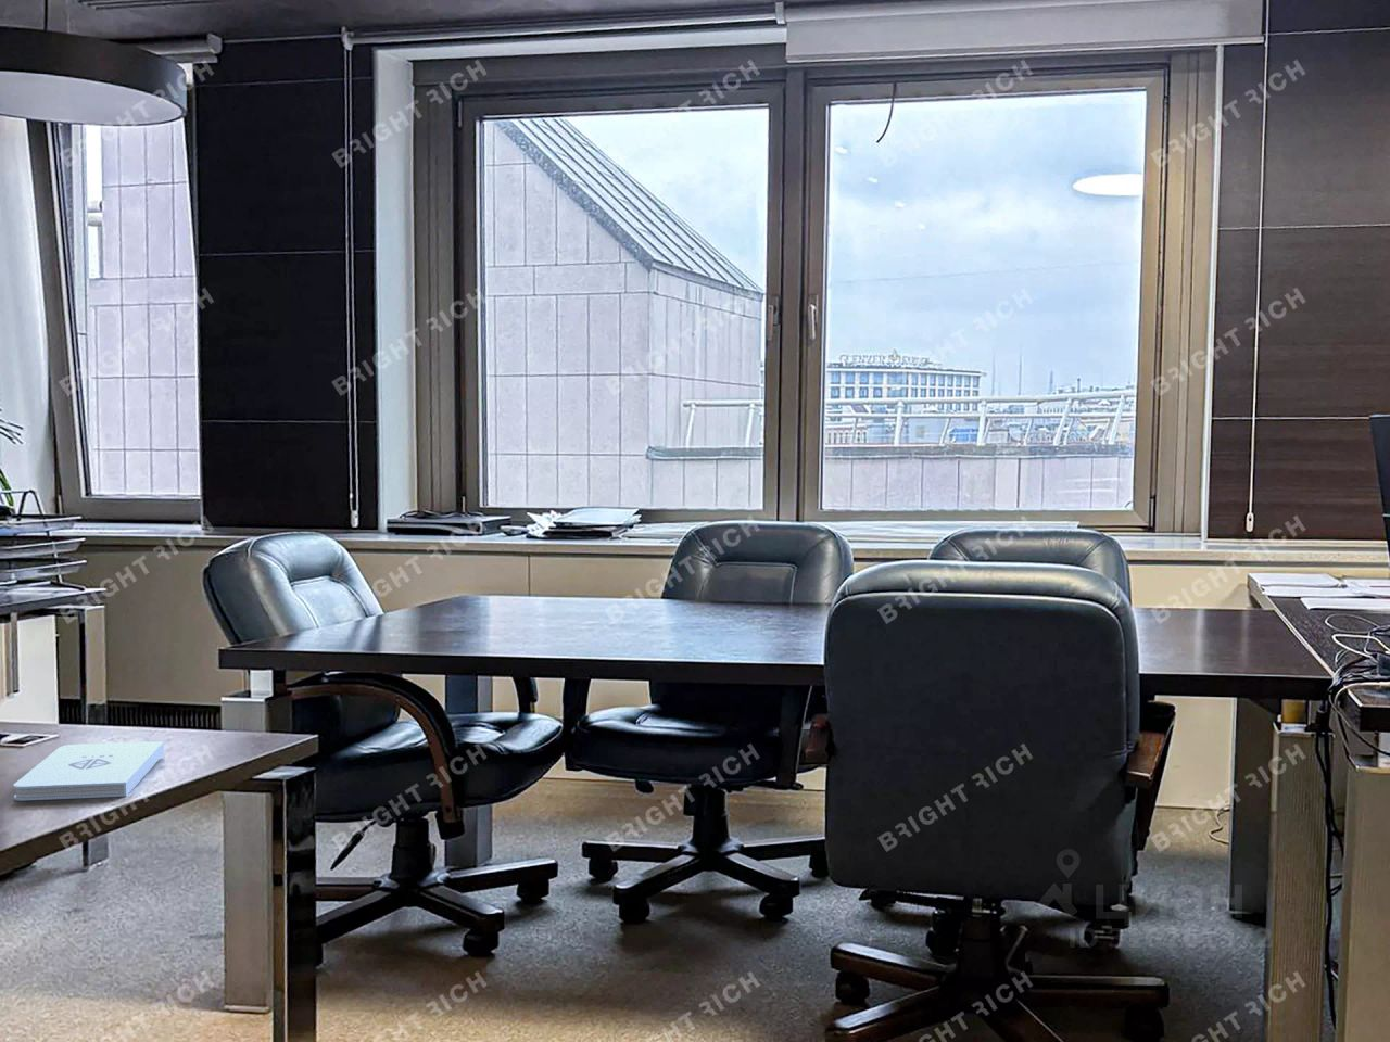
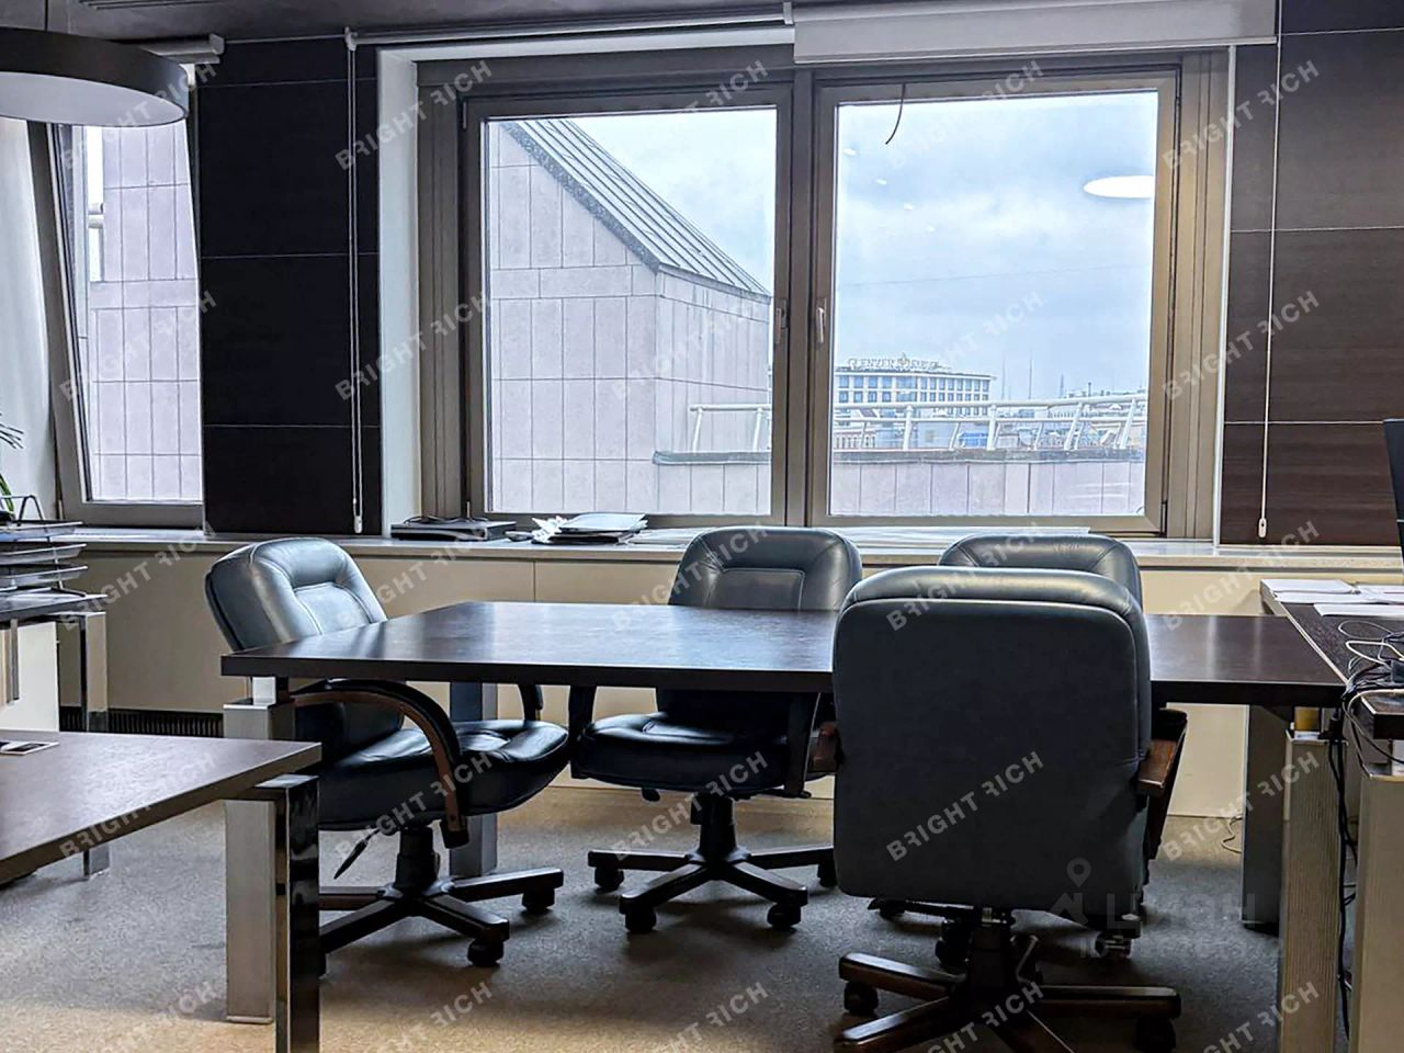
- notepad [13,740,165,802]
